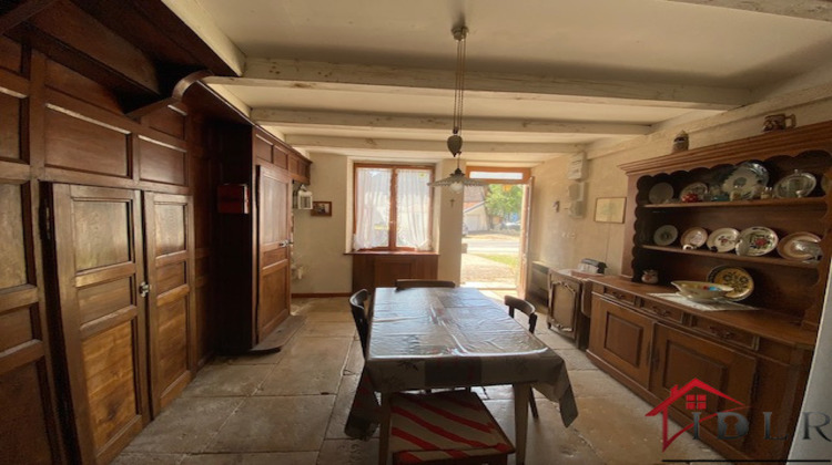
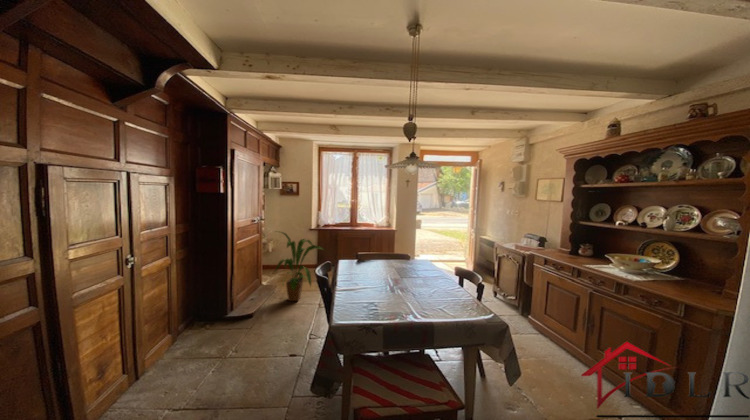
+ house plant [274,230,327,302]
